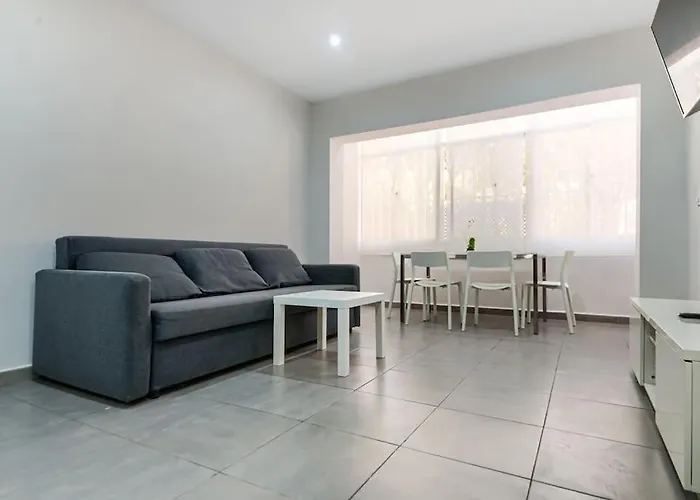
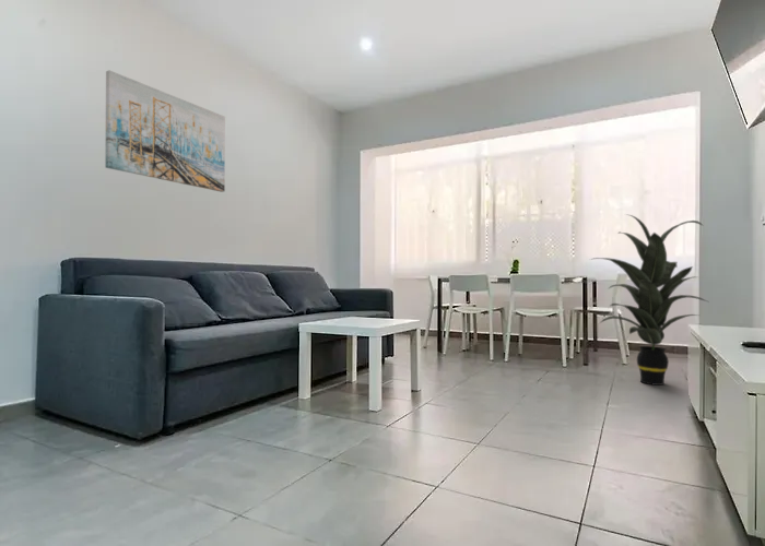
+ wall art [104,69,226,193]
+ indoor plant [589,213,708,387]
